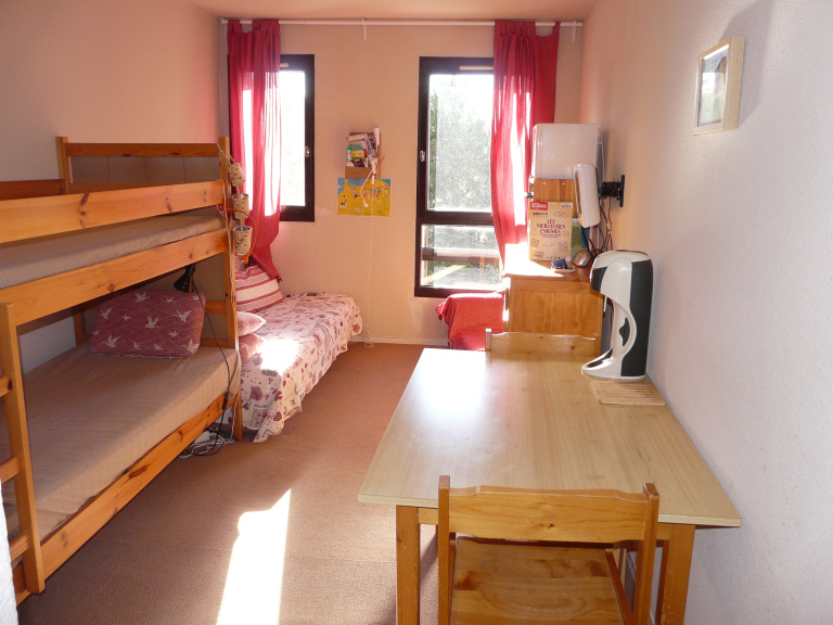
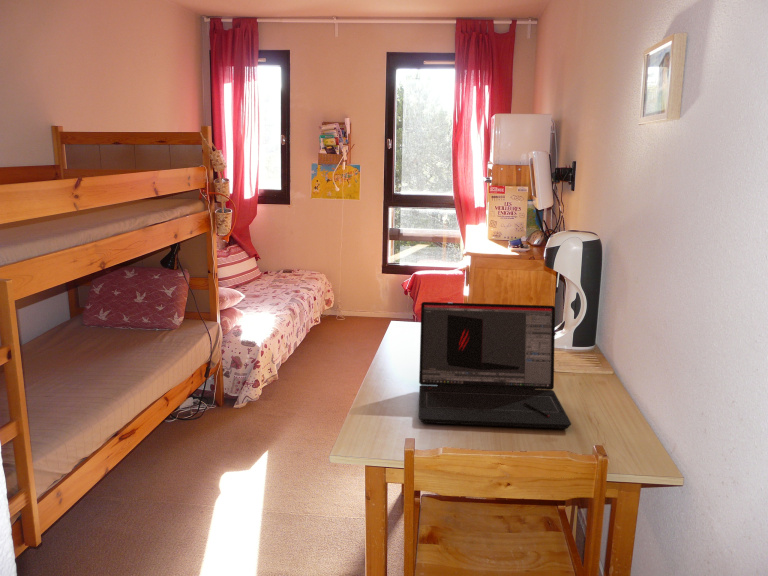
+ laptop [418,301,572,430]
